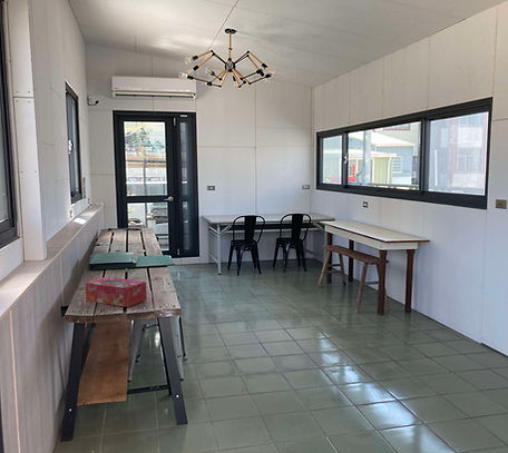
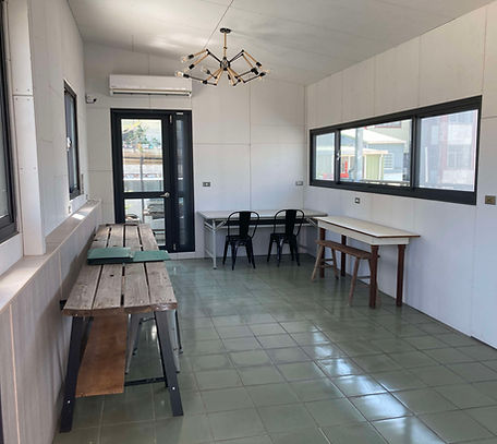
- tissue box [85,276,148,308]
